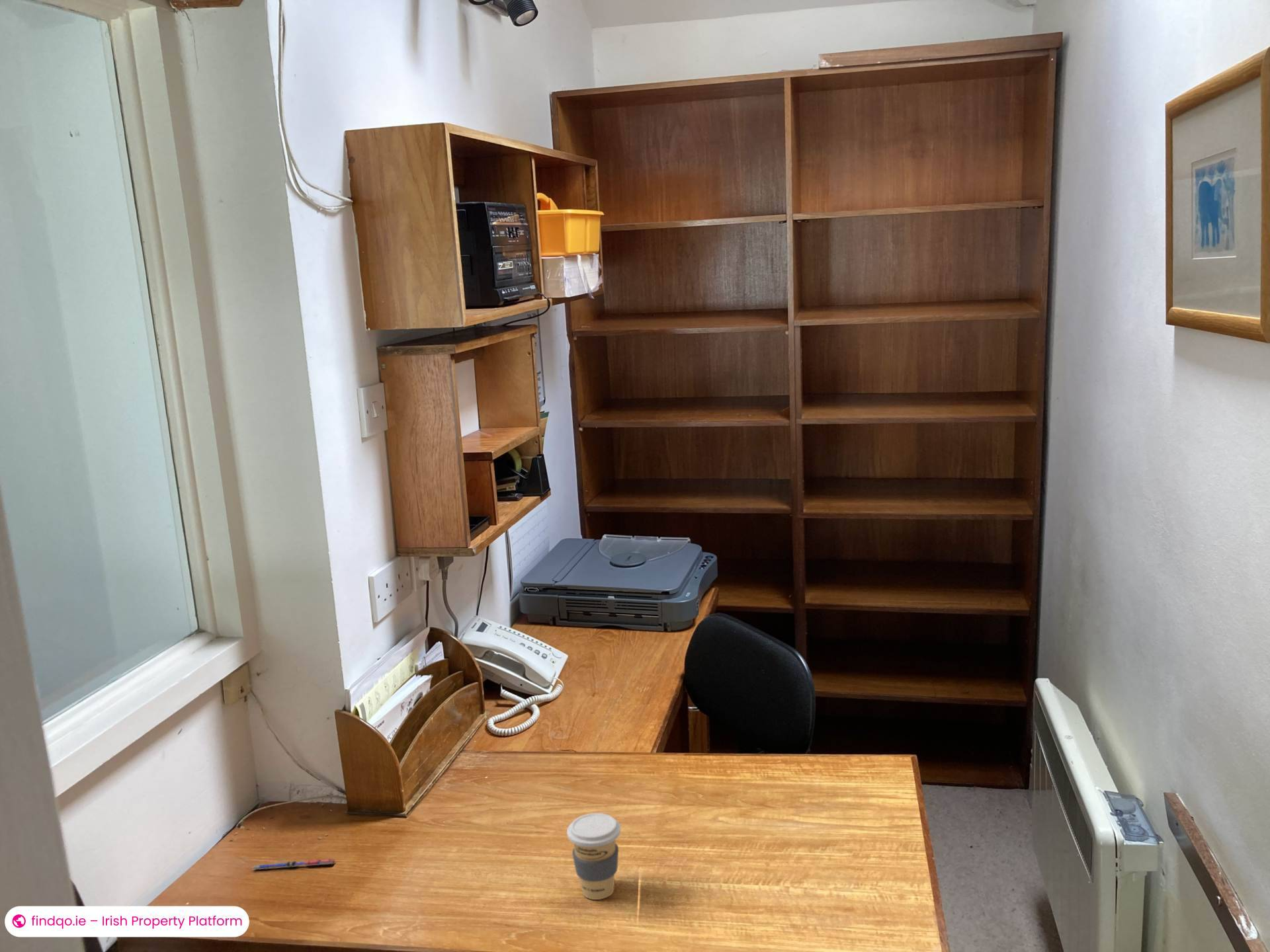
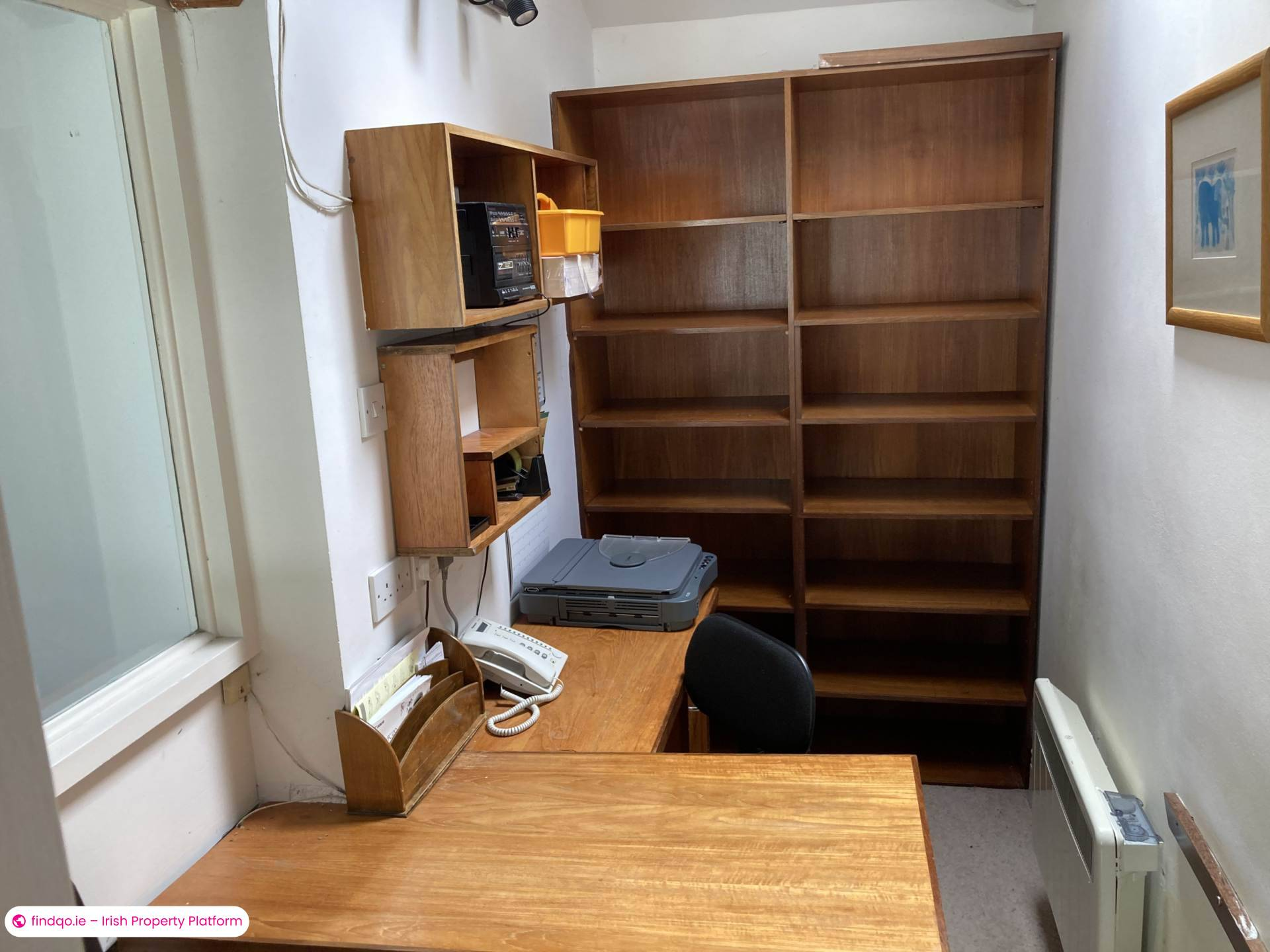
- pen [252,858,335,870]
- coffee cup [566,813,621,900]
